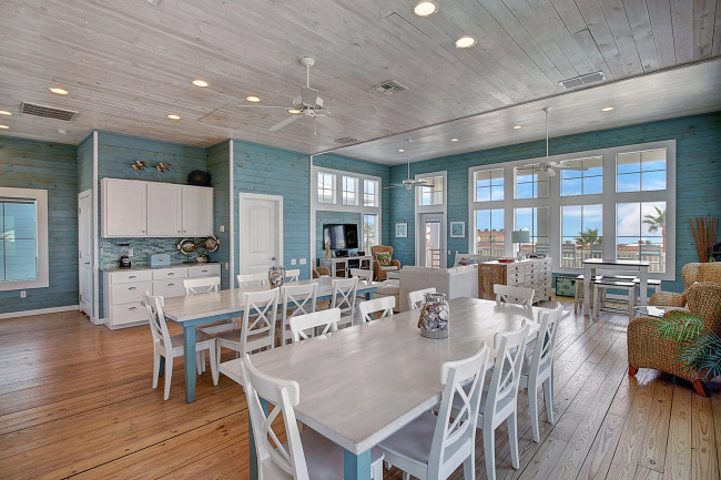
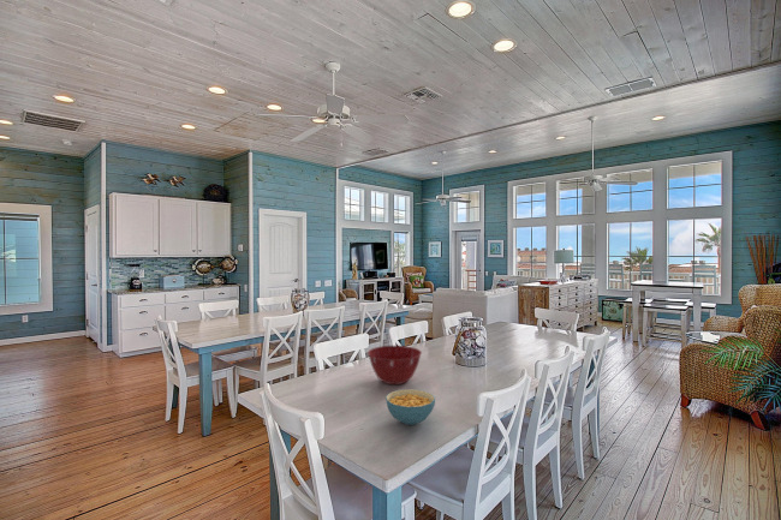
+ mixing bowl [366,345,423,385]
+ cereal bowl [384,388,436,426]
